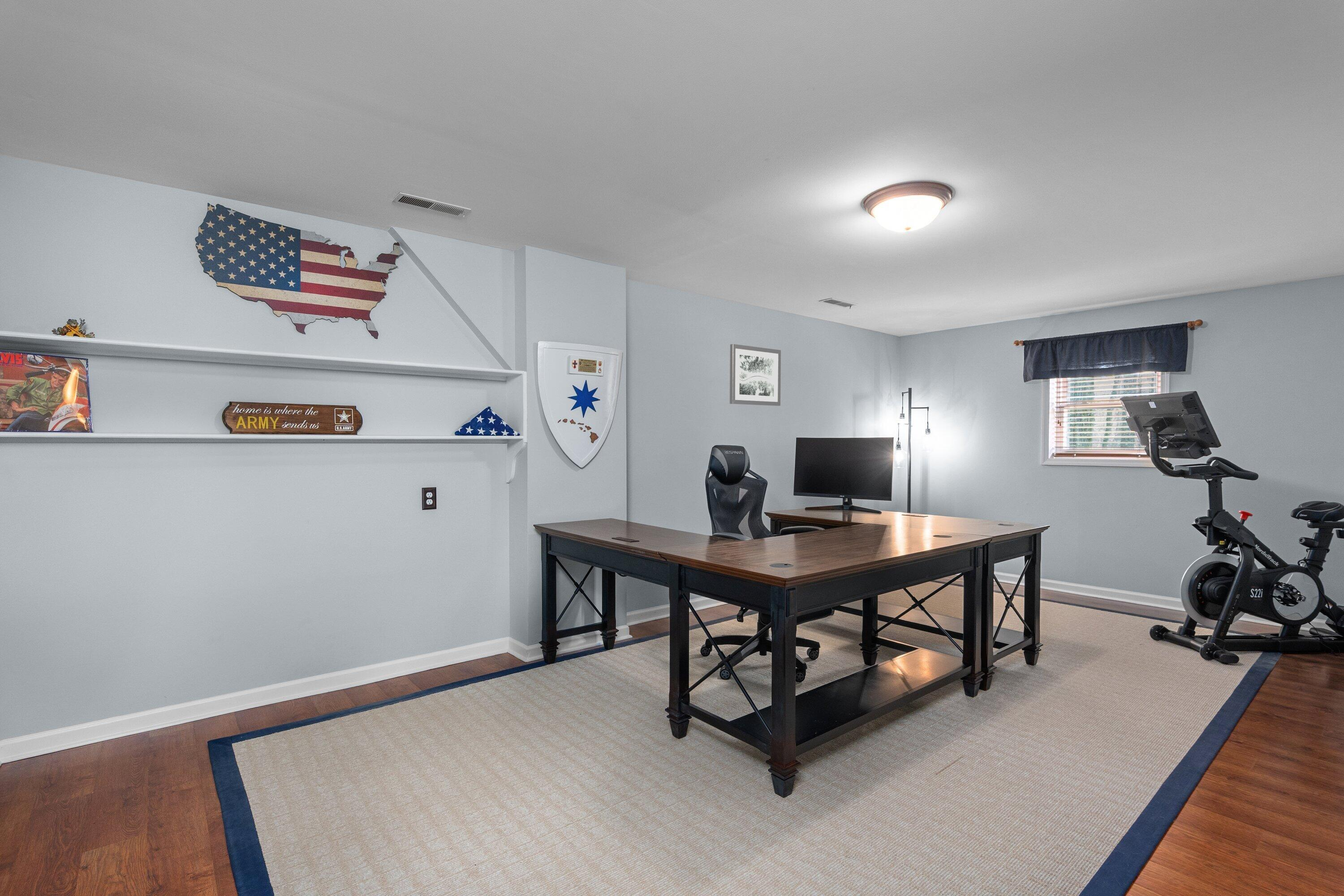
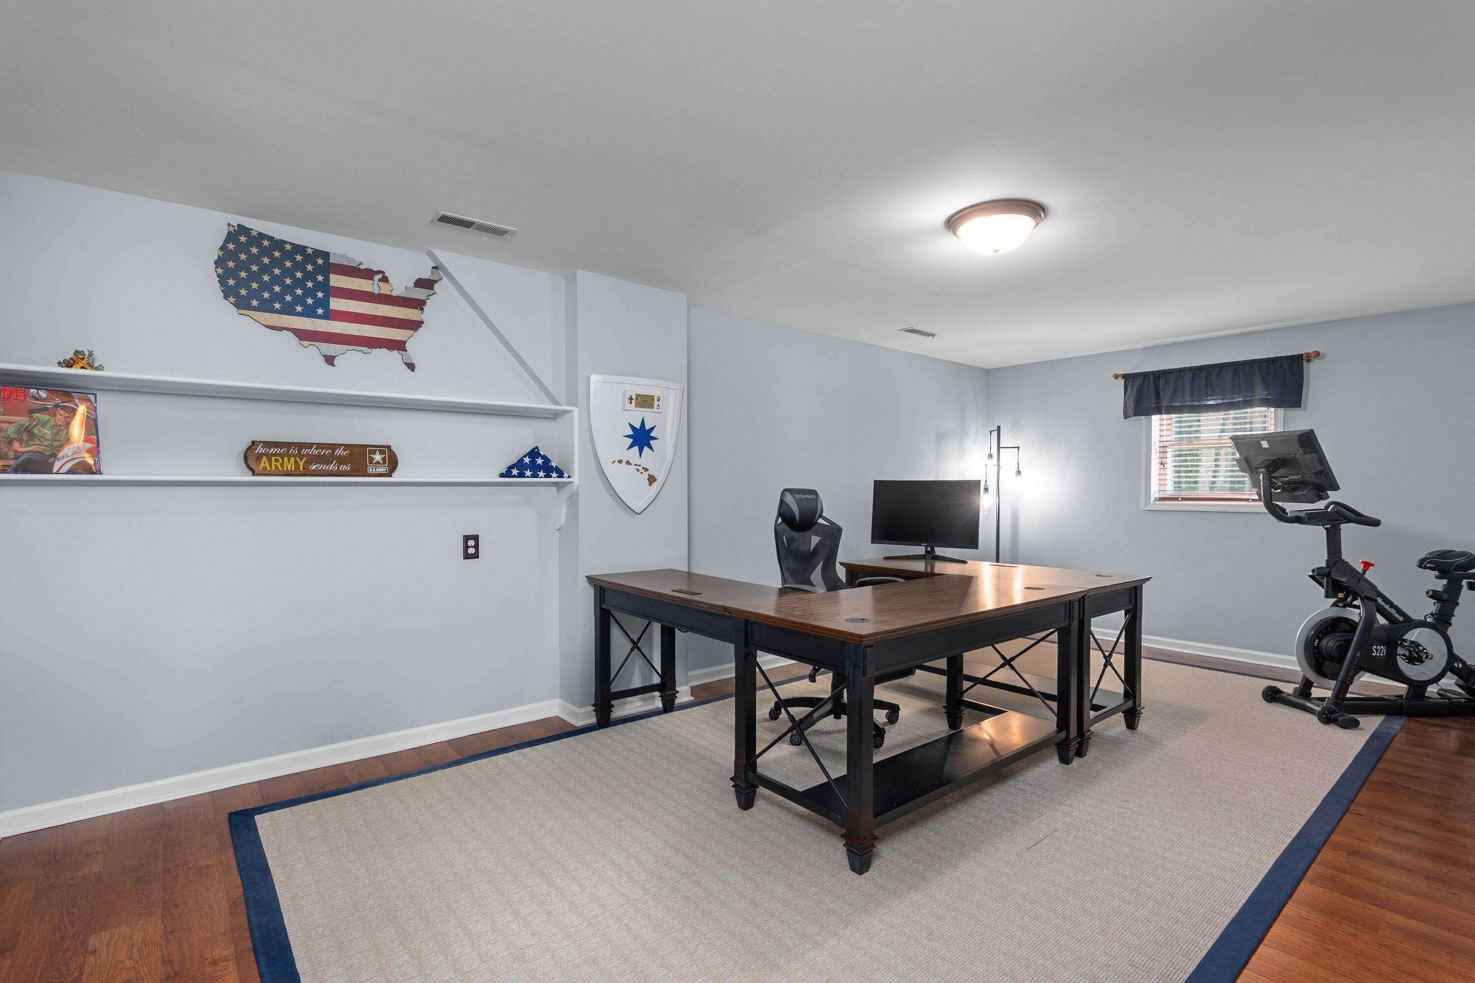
- wall art [729,344,781,406]
